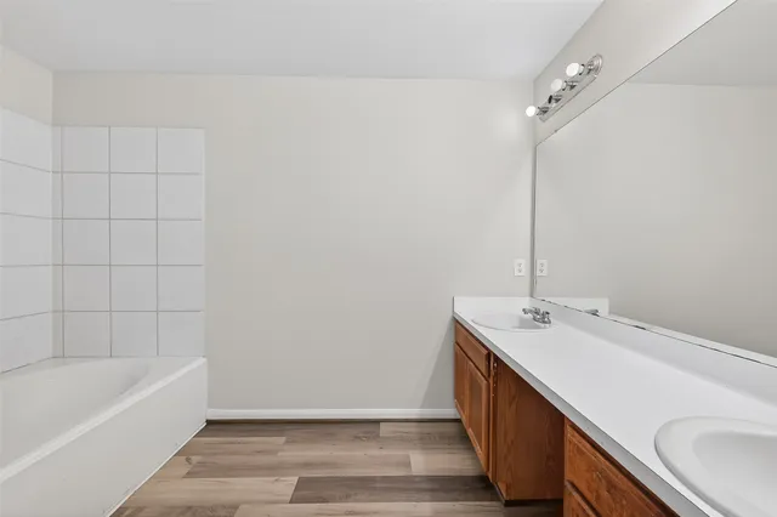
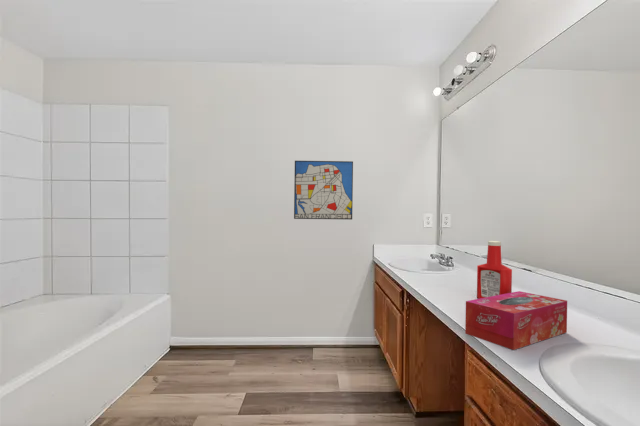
+ tissue box [464,290,568,351]
+ soap bottle [476,240,513,299]
+ wall art [293,160,354,221]
